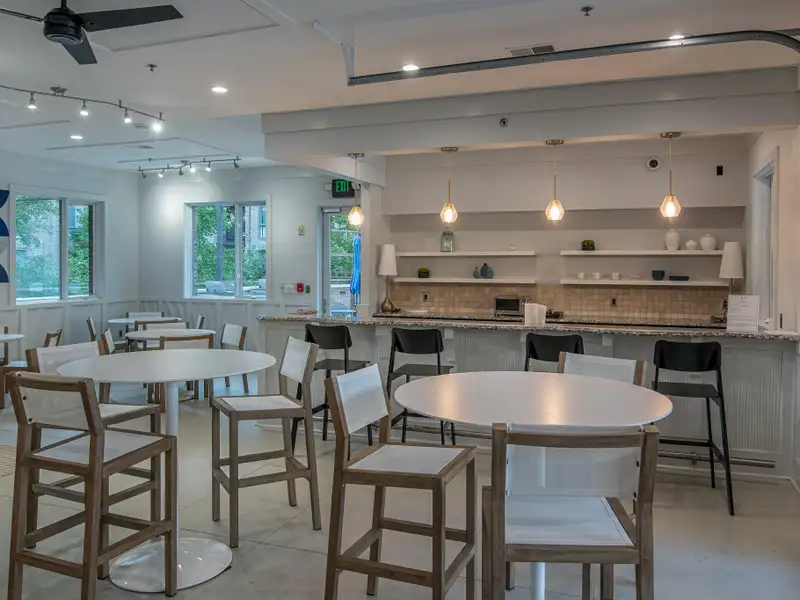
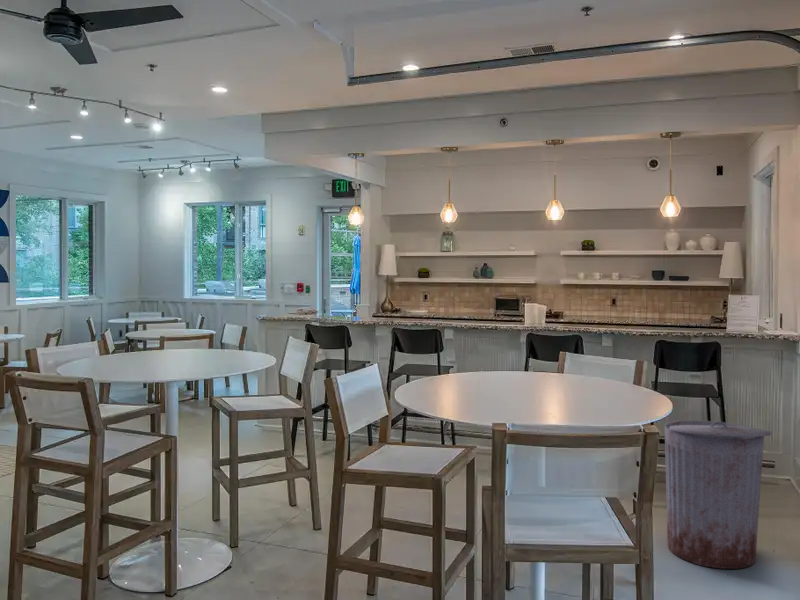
+ trash can [664,419,773,570]
